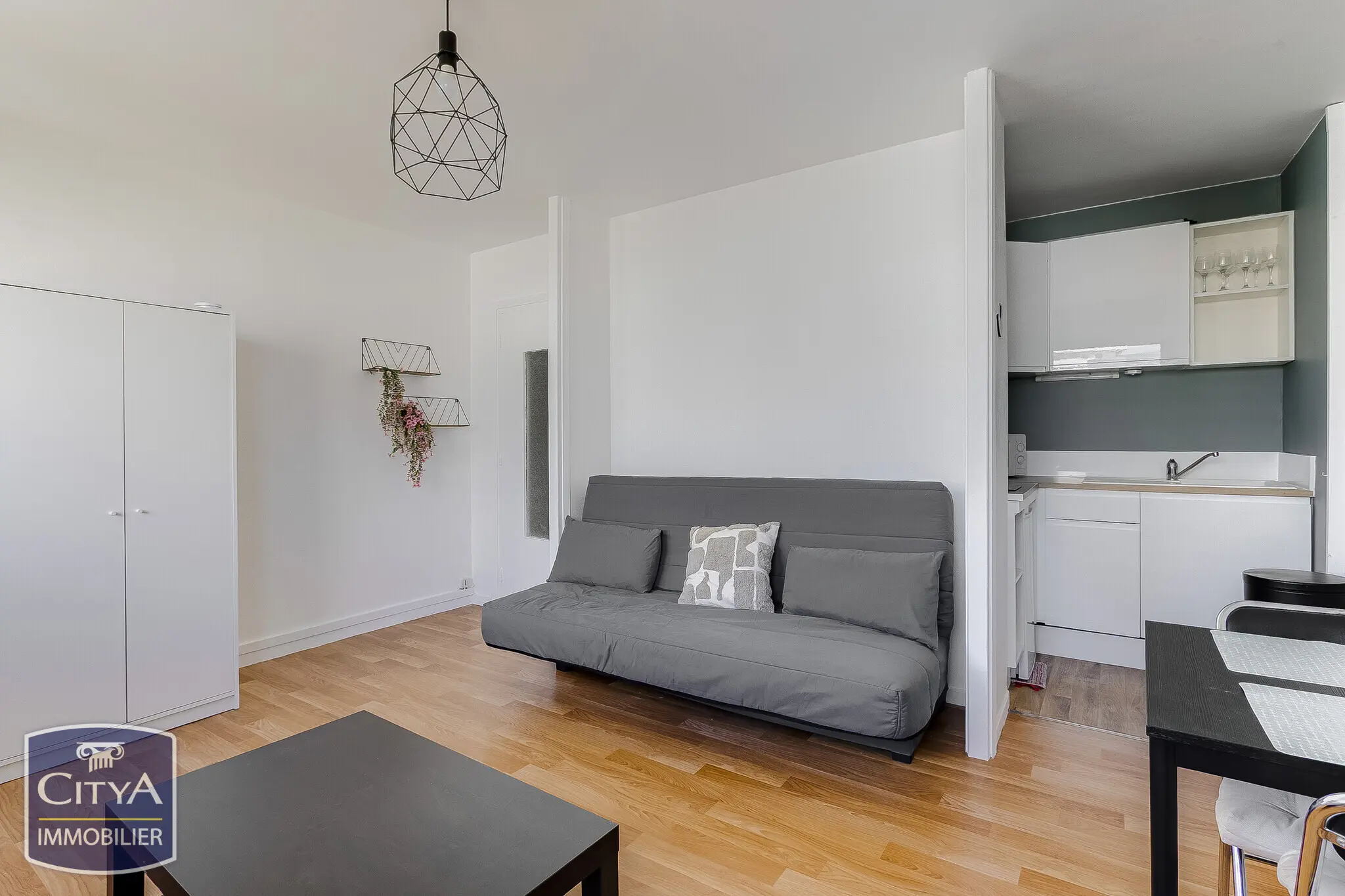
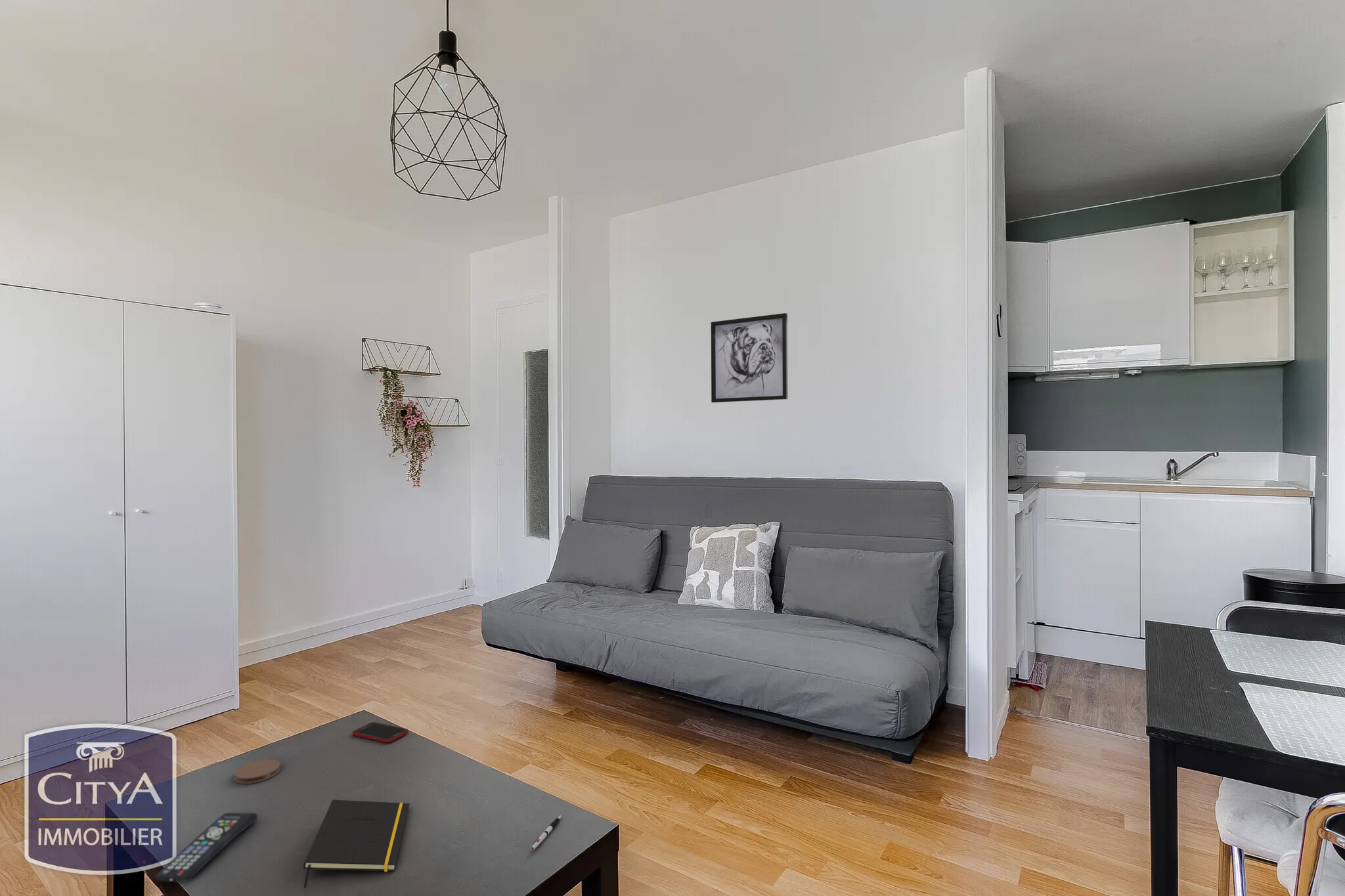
+ cell phone [352,721,409,743]
+ remote control [154,812,258,883]
+ pen [531,815,562,851]
+ coaster [234,759,281,784]
+ notepad [303,799,410,889]
+ wall art [711,312,788,403]
